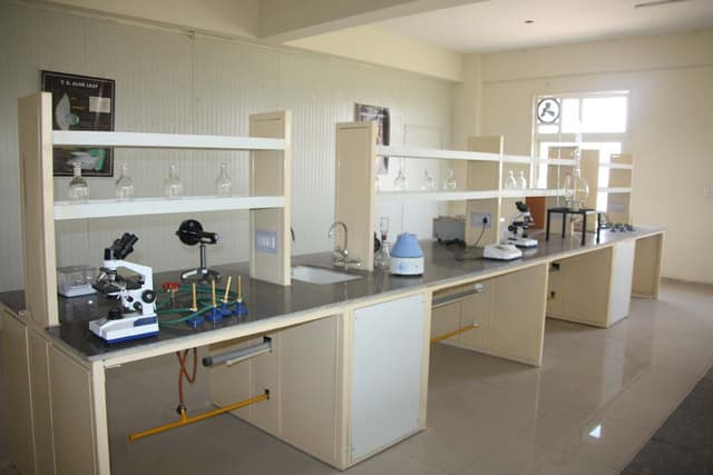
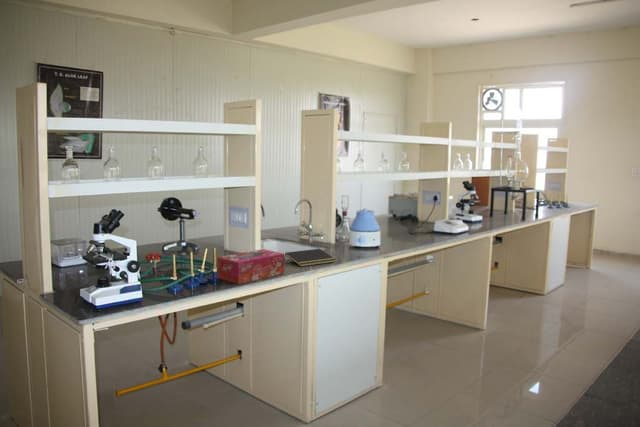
+ tissue box [216,248,285,285]
+ notepad [284,248,337,267]
